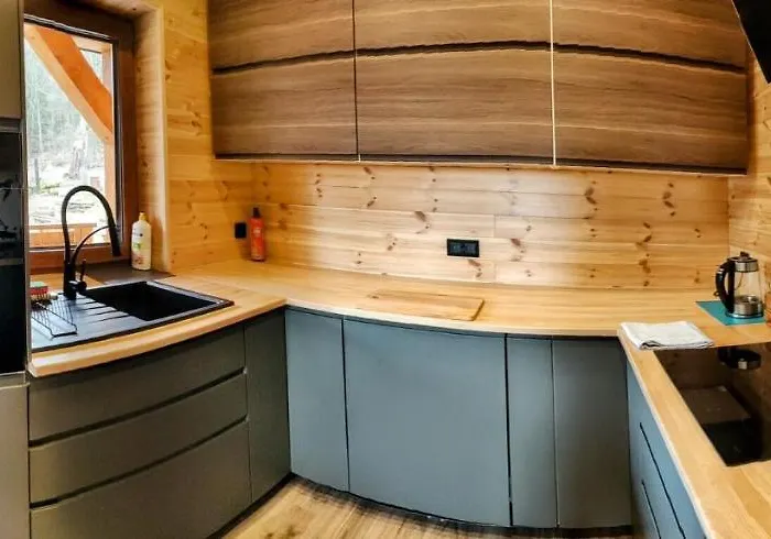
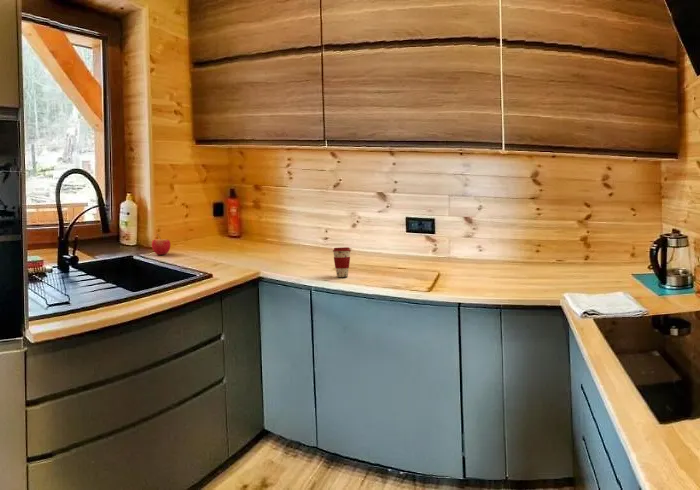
+ coffee cup [332,246,352,278]
+ apple [151,233,171,256]
